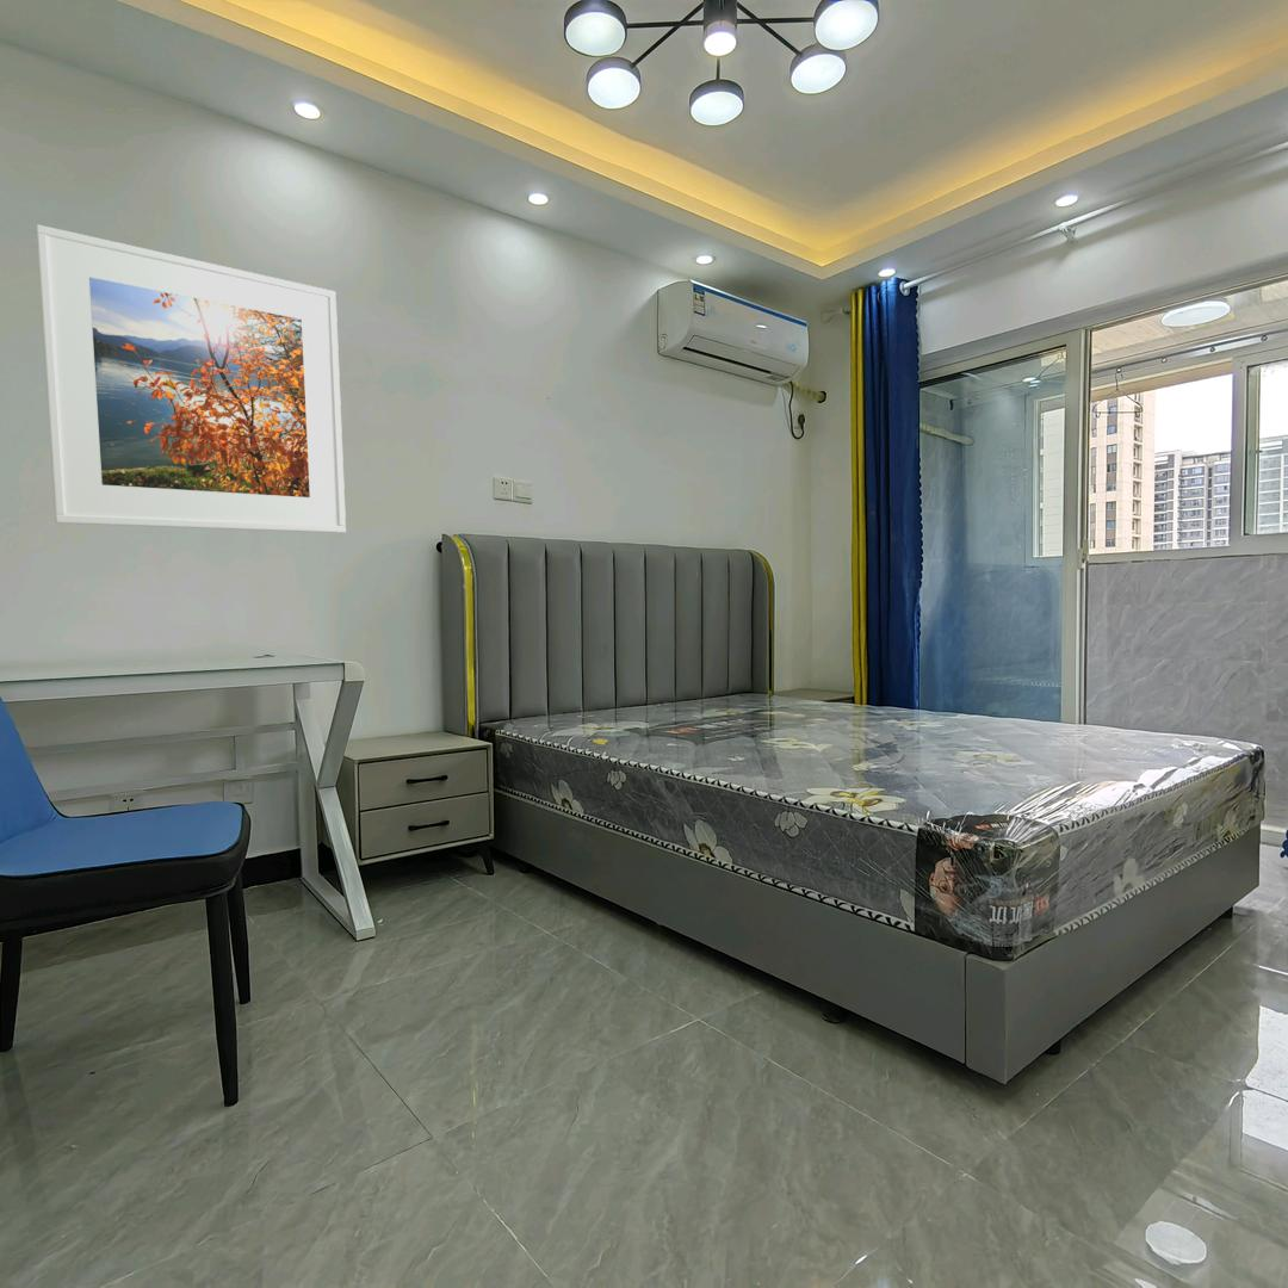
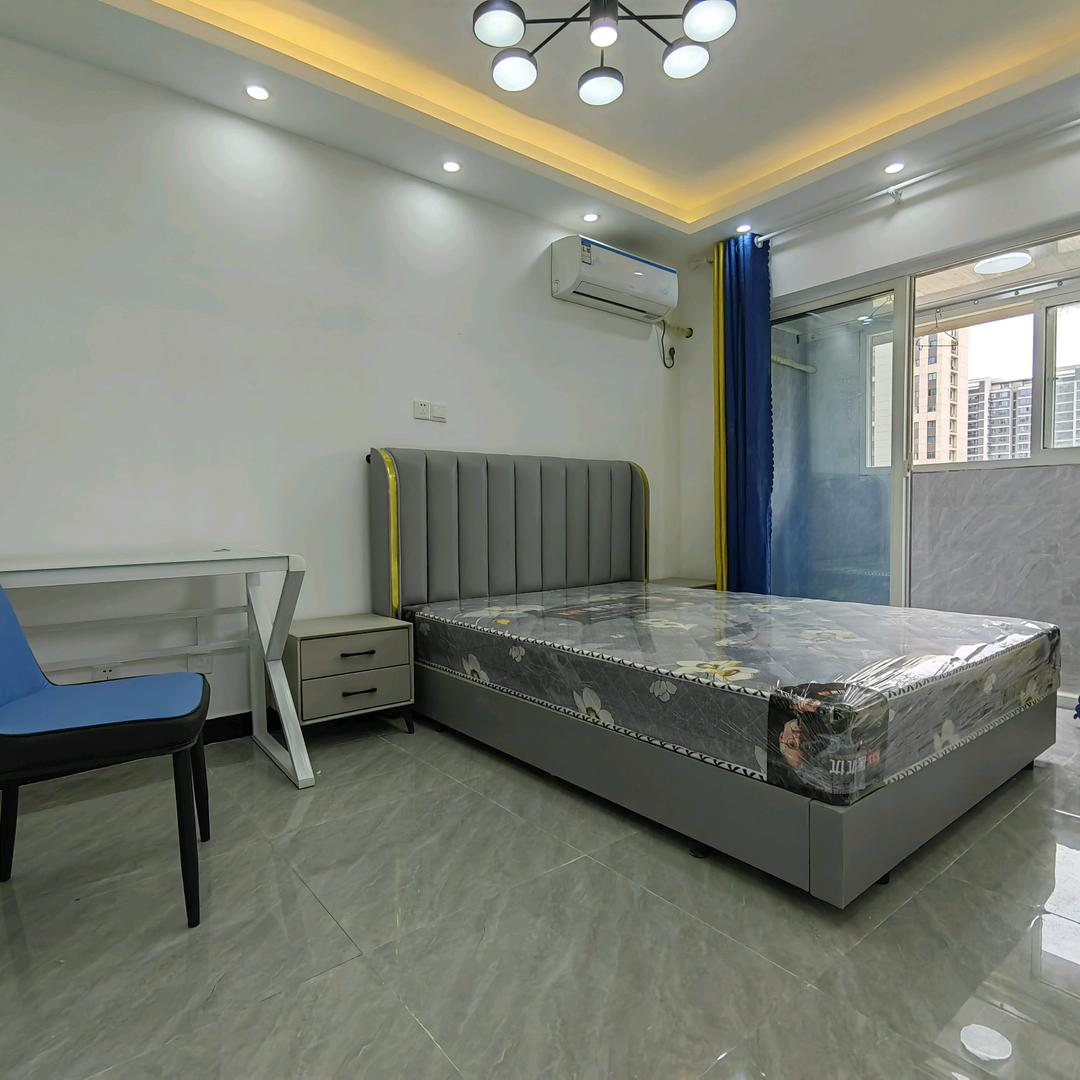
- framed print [35,224,347,534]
